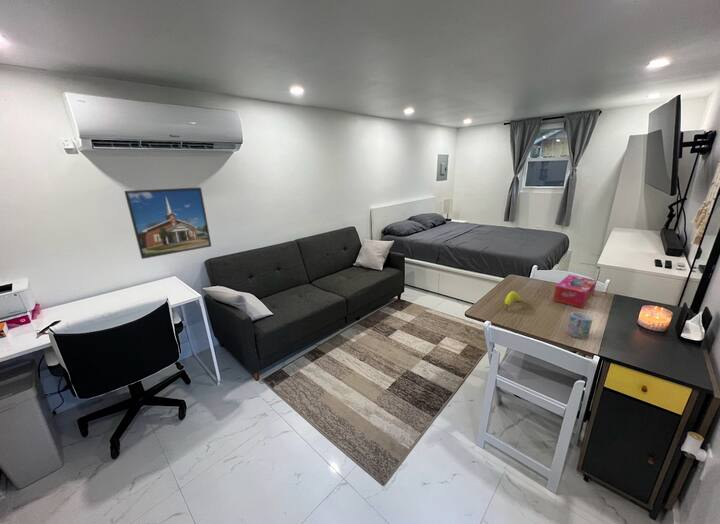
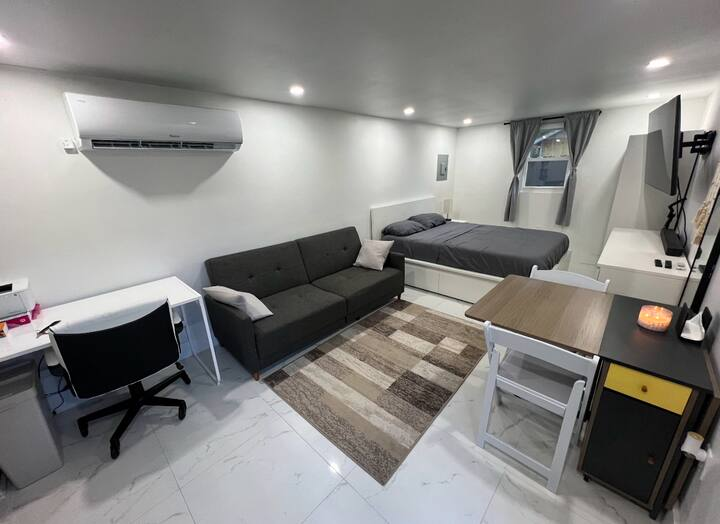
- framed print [123,186,212,260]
- tissue box [552,274,598,309]
- mug [566,311,594,339]
- banana [503,290,521,312]
